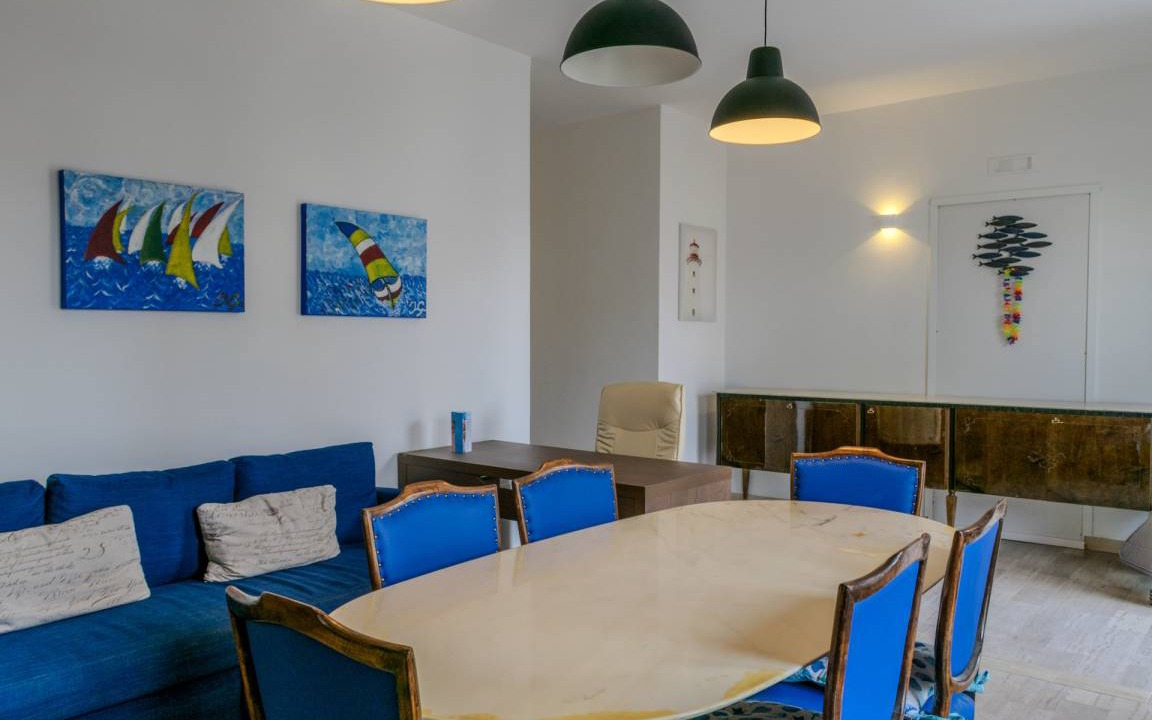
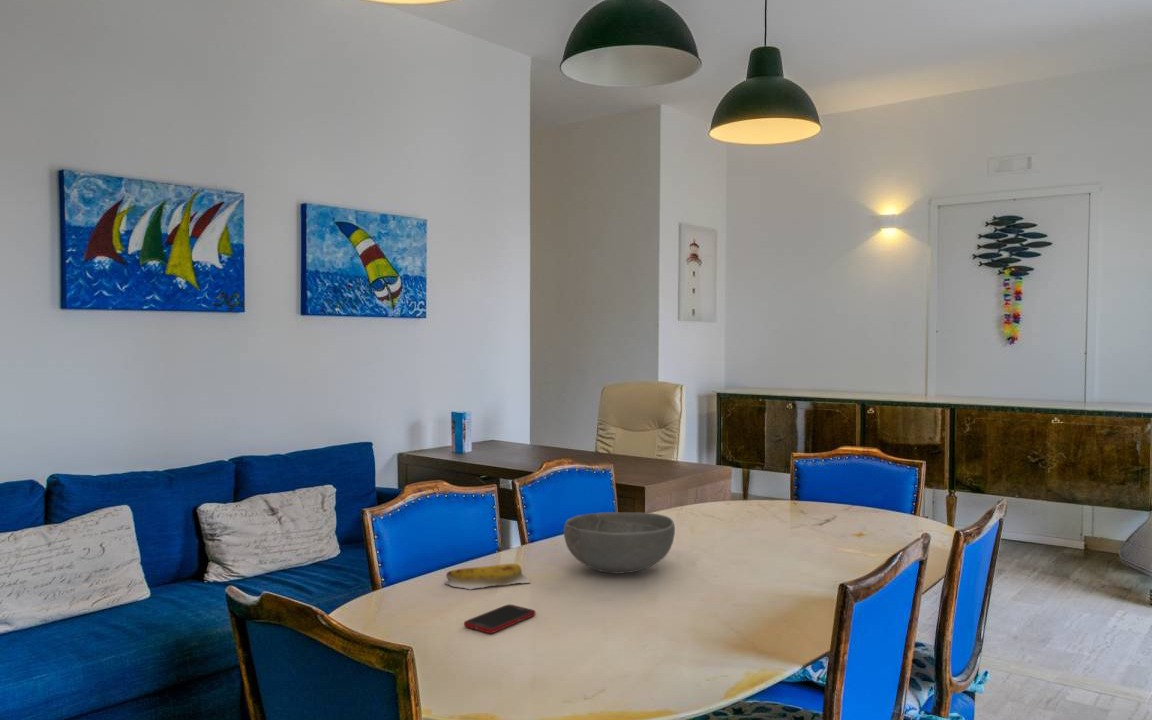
+ banana [444,563,532,590]
+ cell phone [463,603,536,634]
+ bowl [563,511,676,575]
